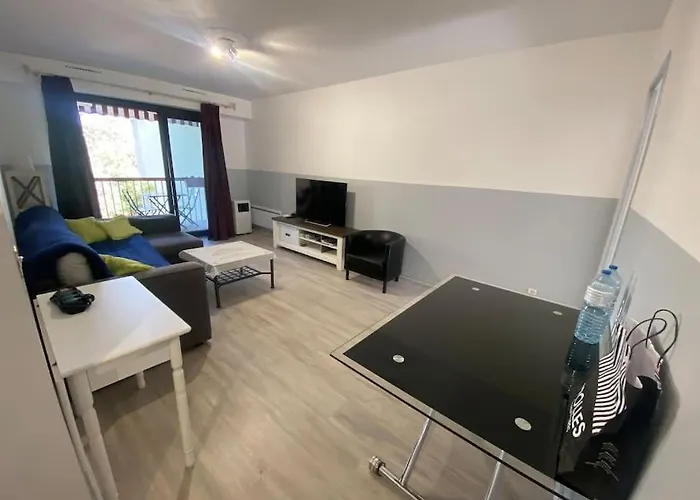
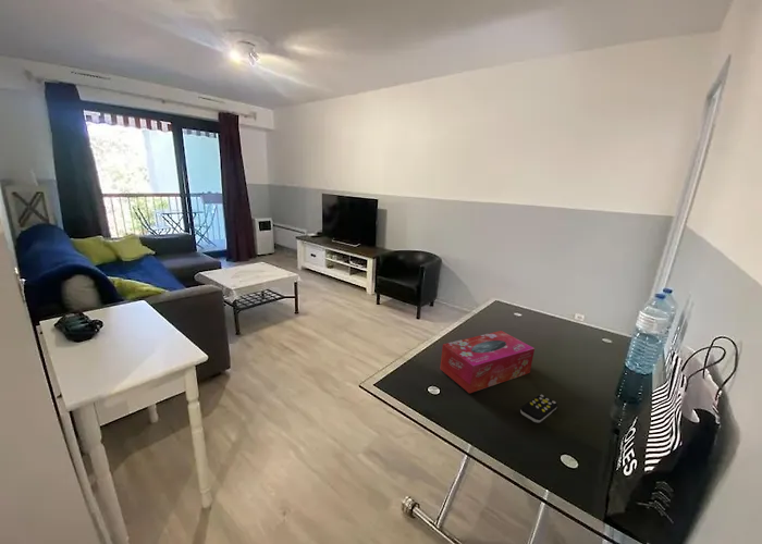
+ remote control [519,394,558,423]
+ tissue box [439,330,536,395]
